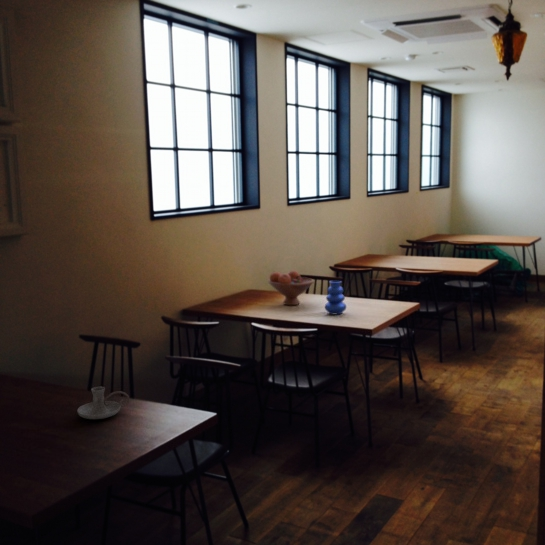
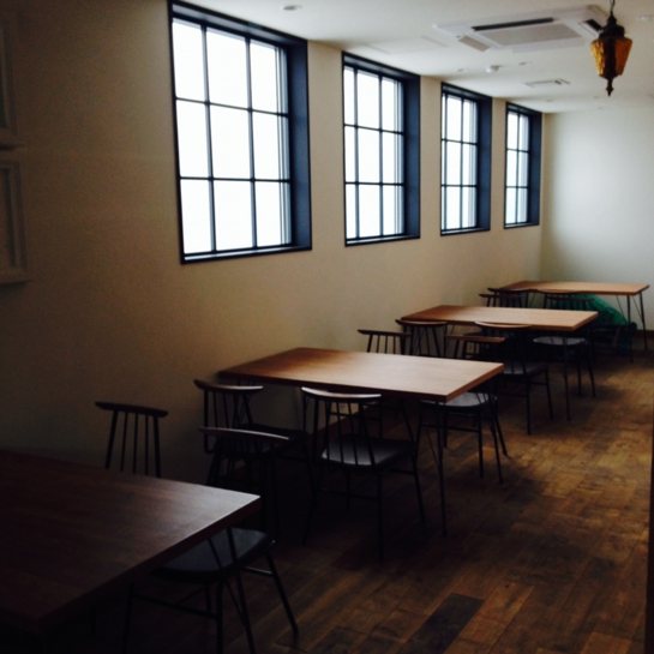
- fruit bowl [268,270,315,306]
- candle holder [76,386,130,420]
- vase [324,280,347,315]
